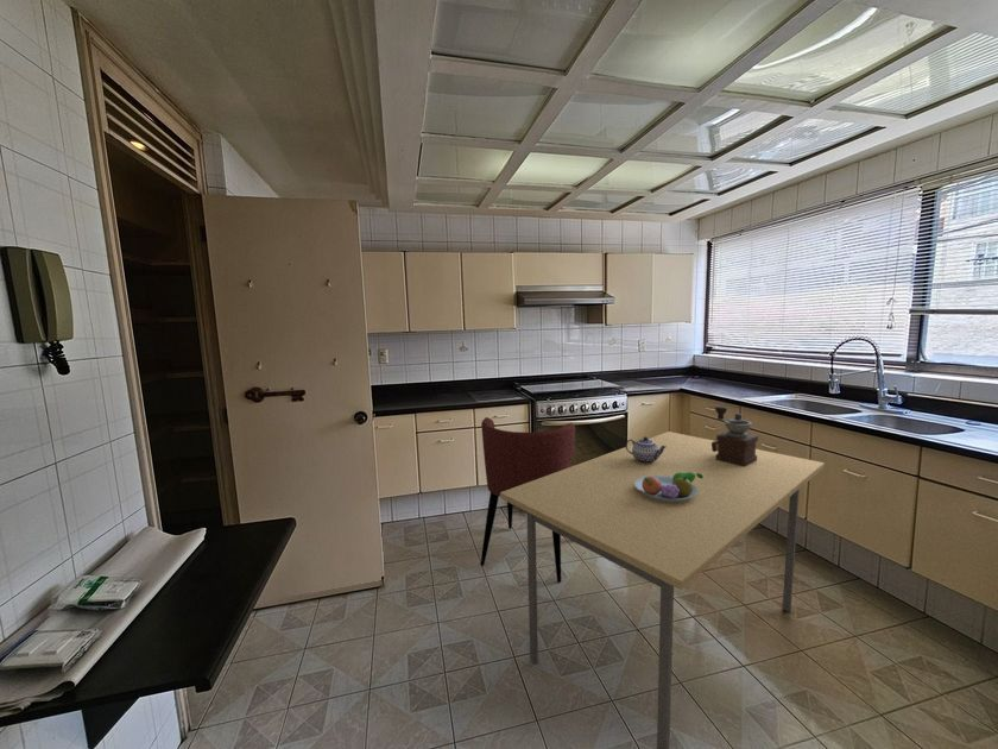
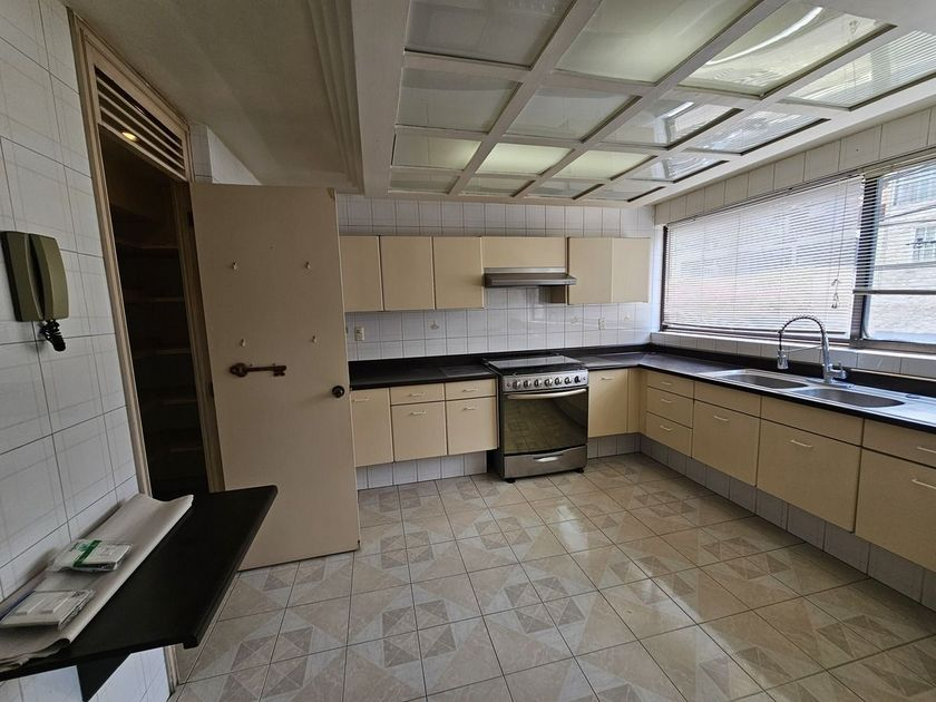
- teapot [624,435,667,464]
- dining chair [480,416,576,584]
- coffee grinder [712,405,759,466]
- fruit bowl [634,472,703,503]
- dining table [499,430,826,749]
